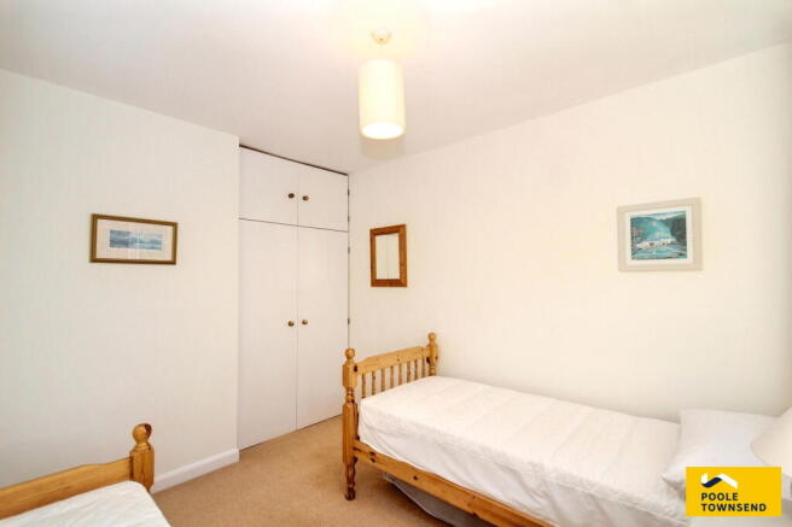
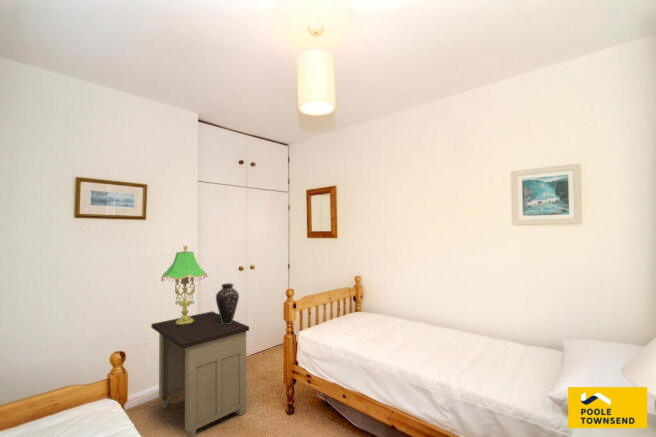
+ table lamp [160,245,208,324]
+ nightstand [150,310,250,437]
+ vase [215,282,240,324]
